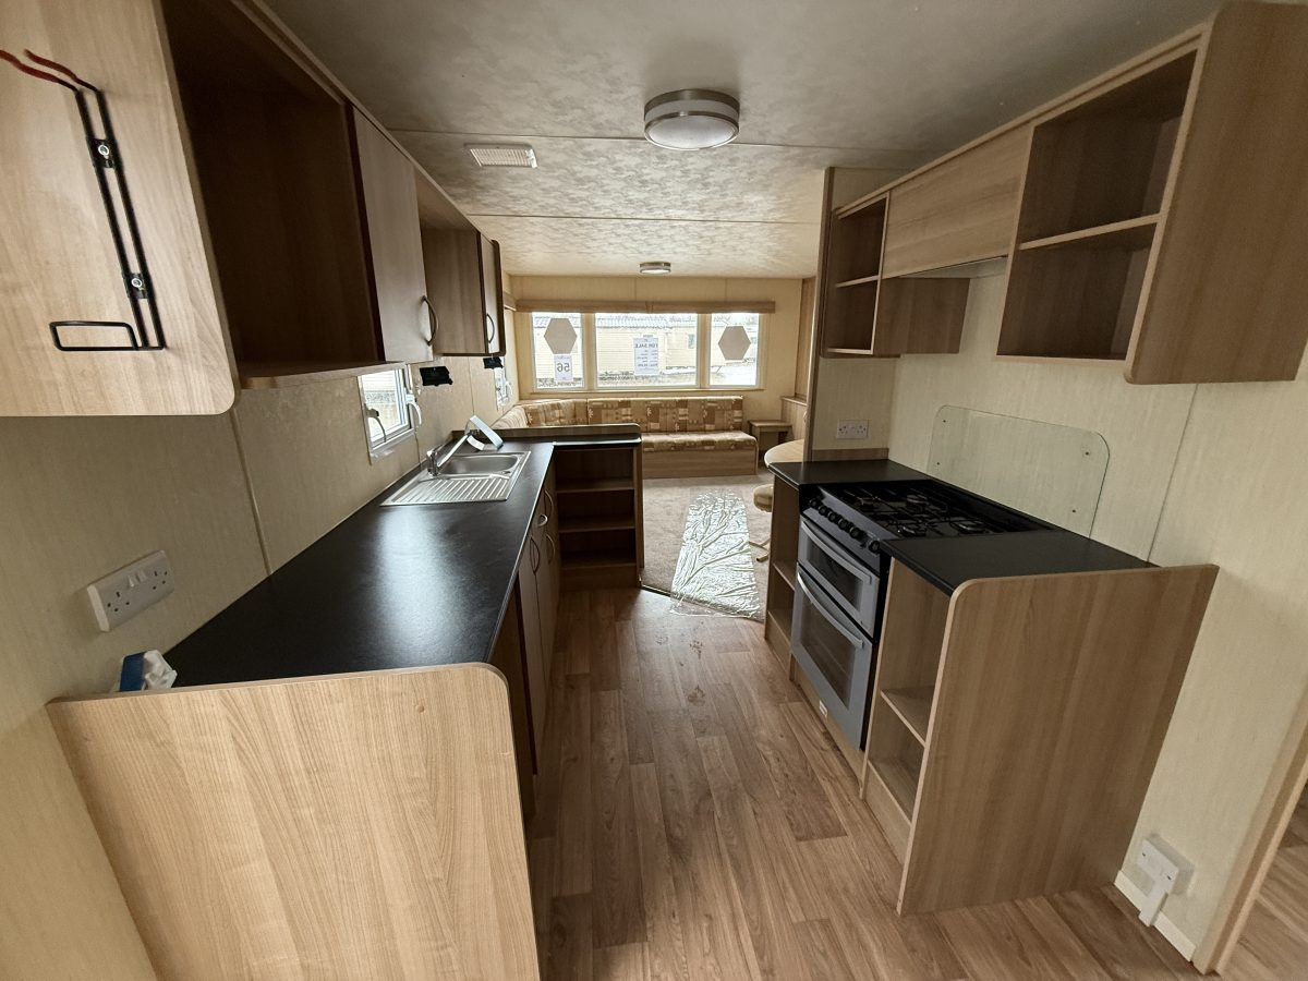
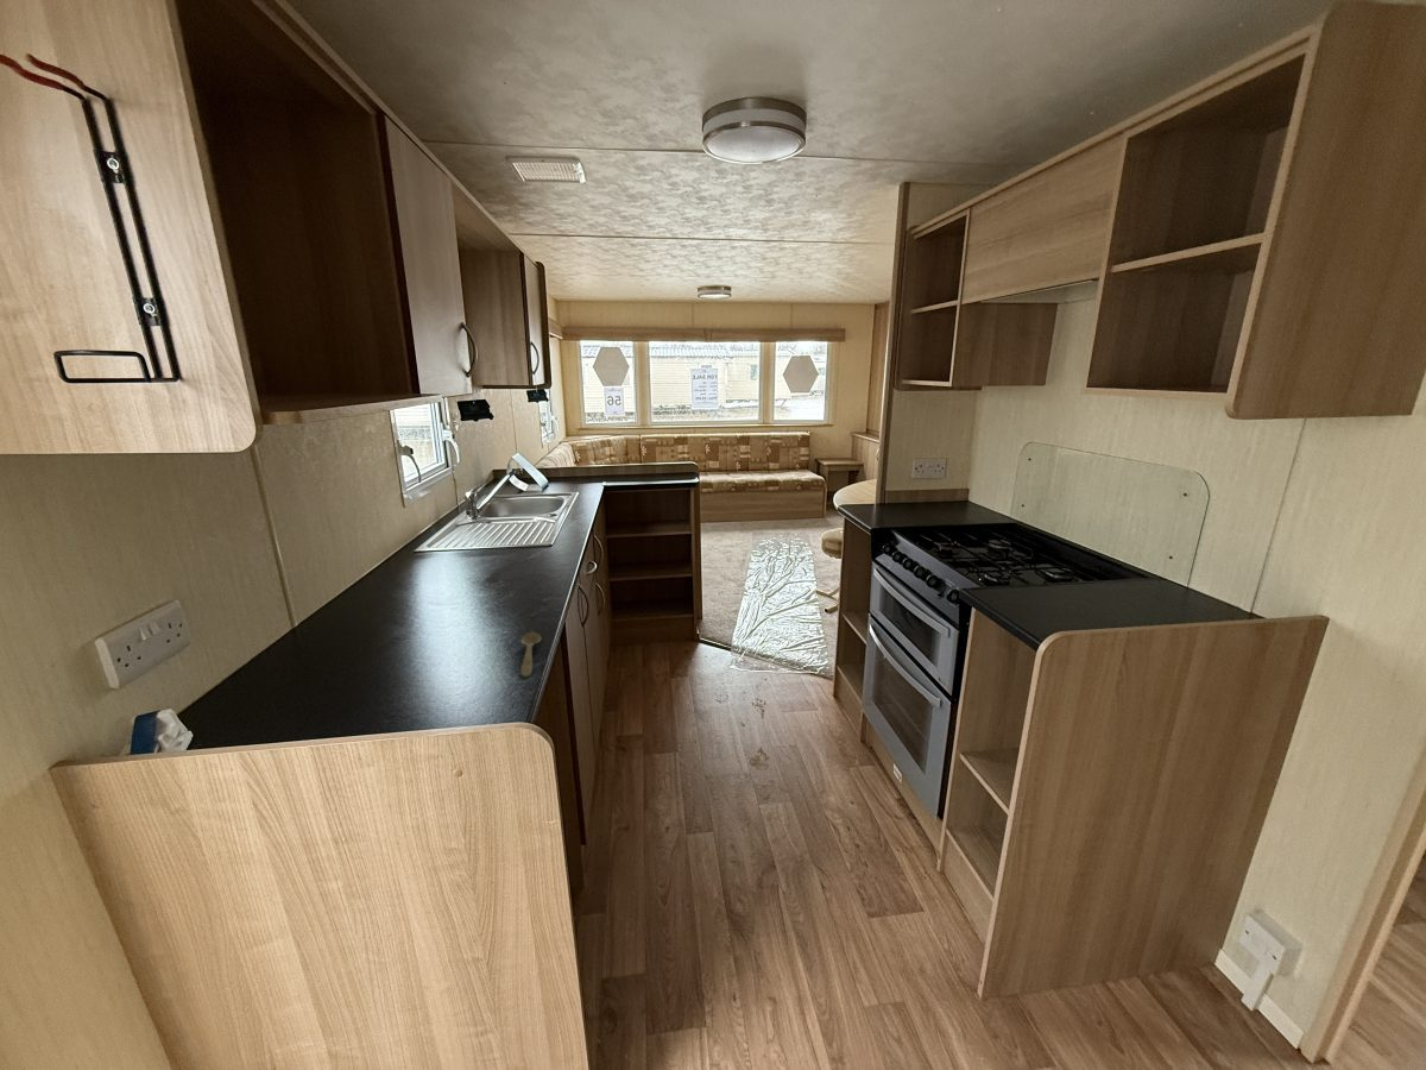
+ spoon [519,630,543,679]
